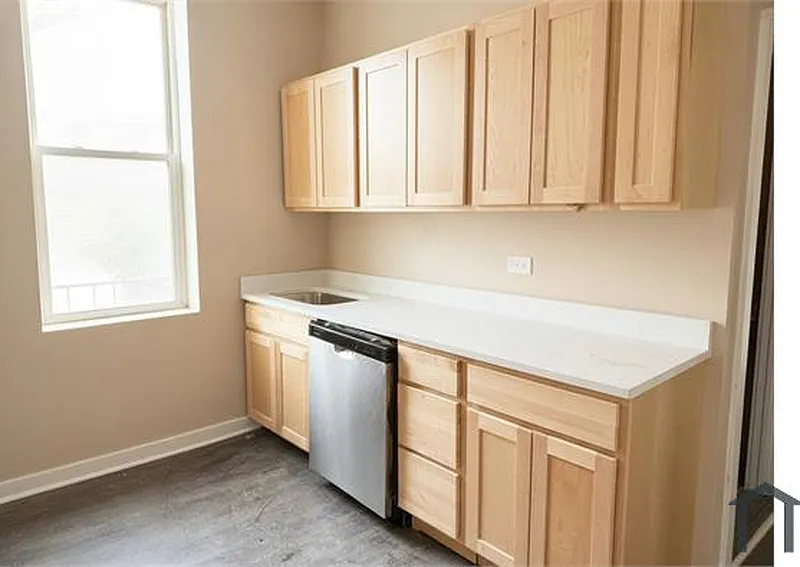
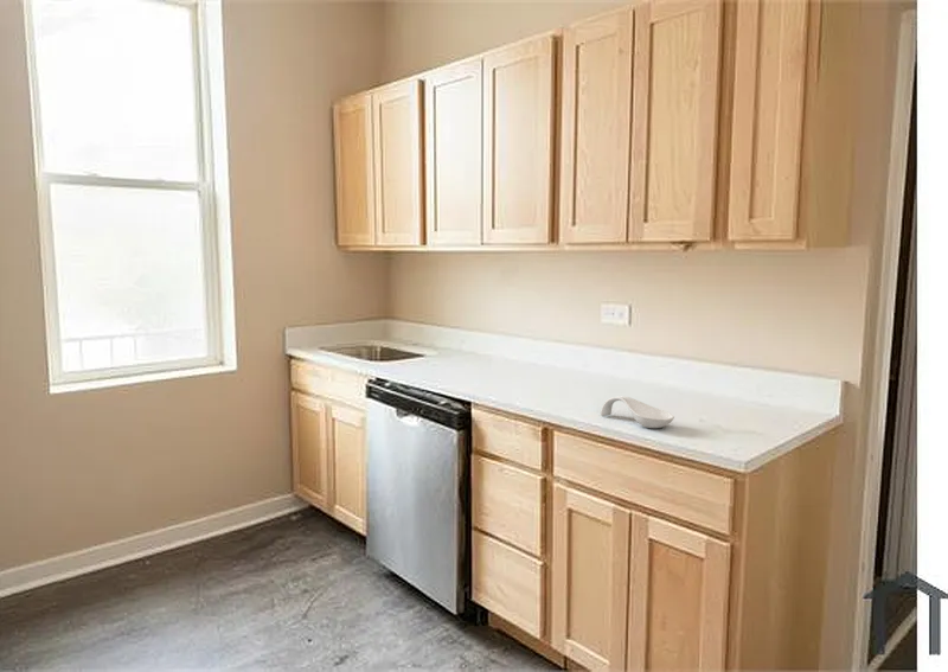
+ spoon rest [600,395,675,429]
